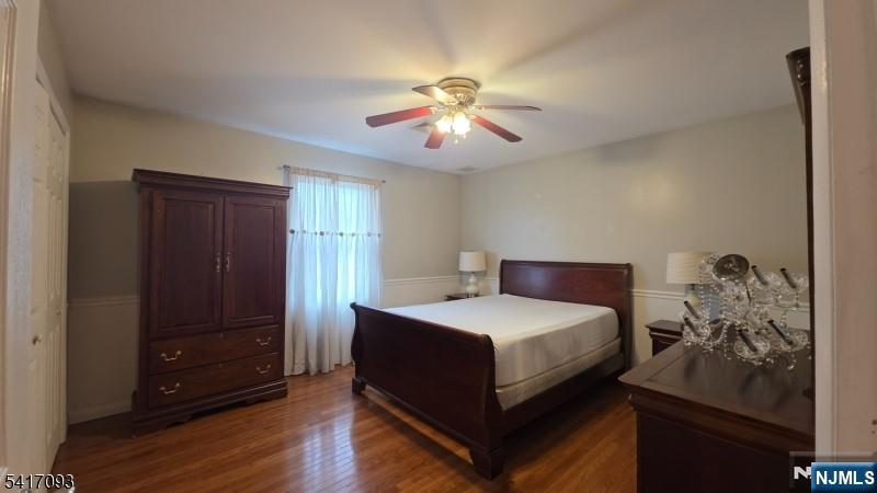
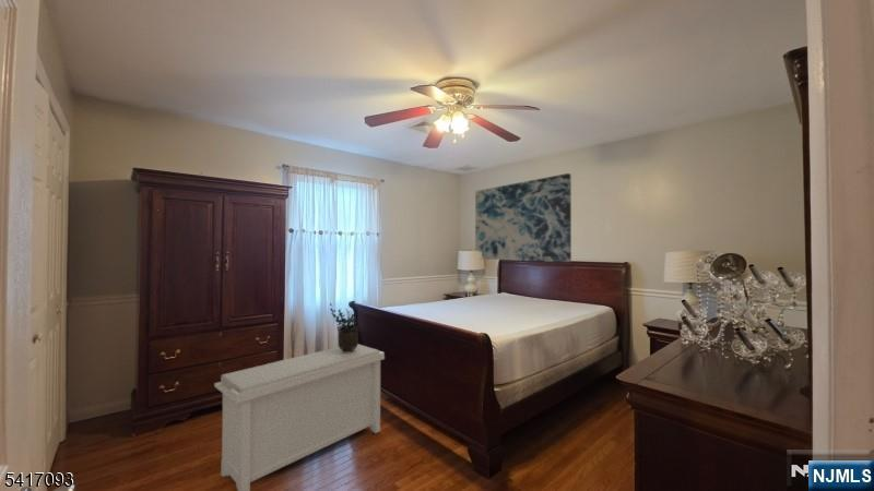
+ wall art [474,172,572,263]
+ potted plant [329,302,366,351]
+ bench [213,344,386,491]
